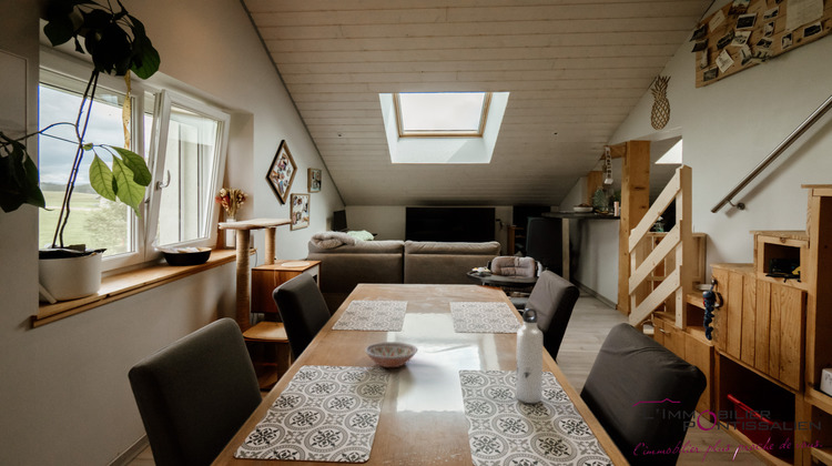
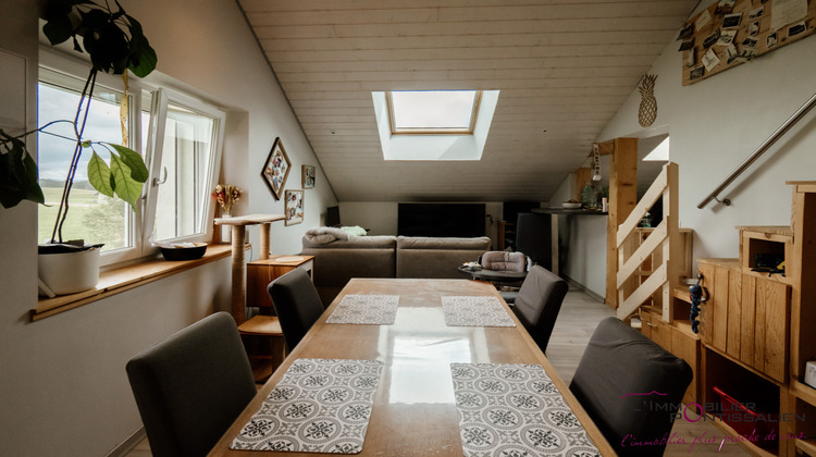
- water bottle [515,307,544,404]
- bowl [364,341,418,368]
